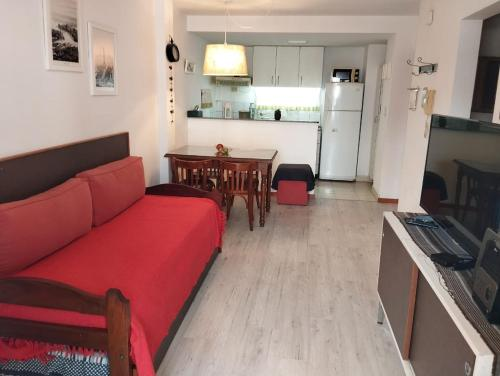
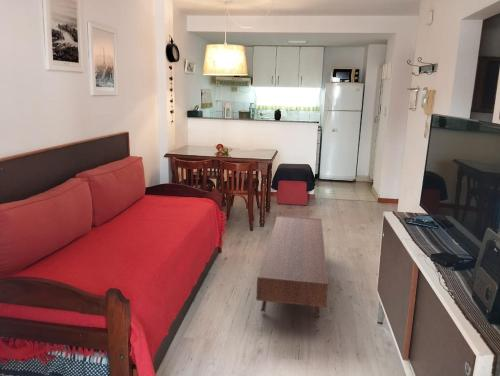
+ coffee table [255,215,329,318]
